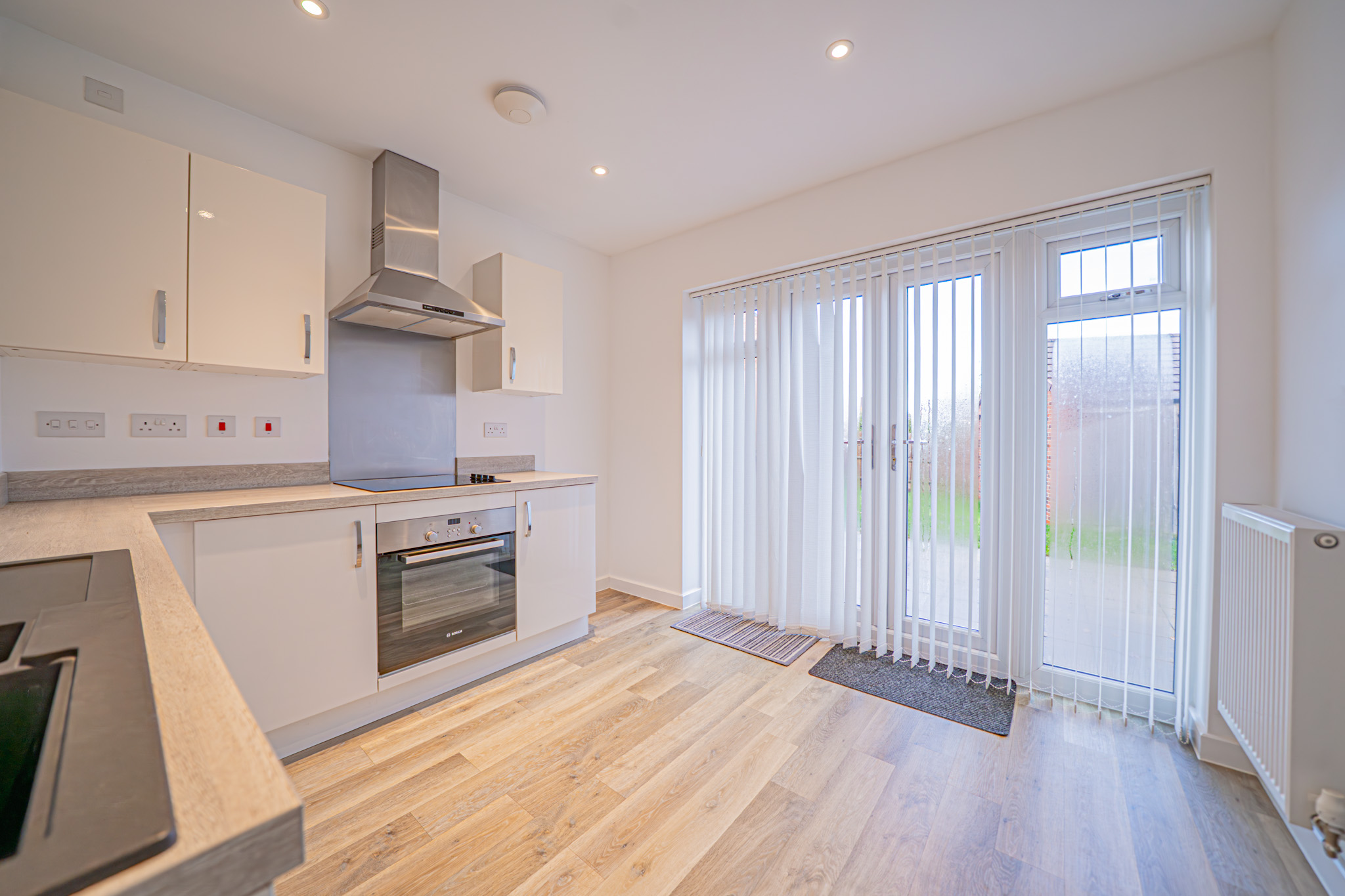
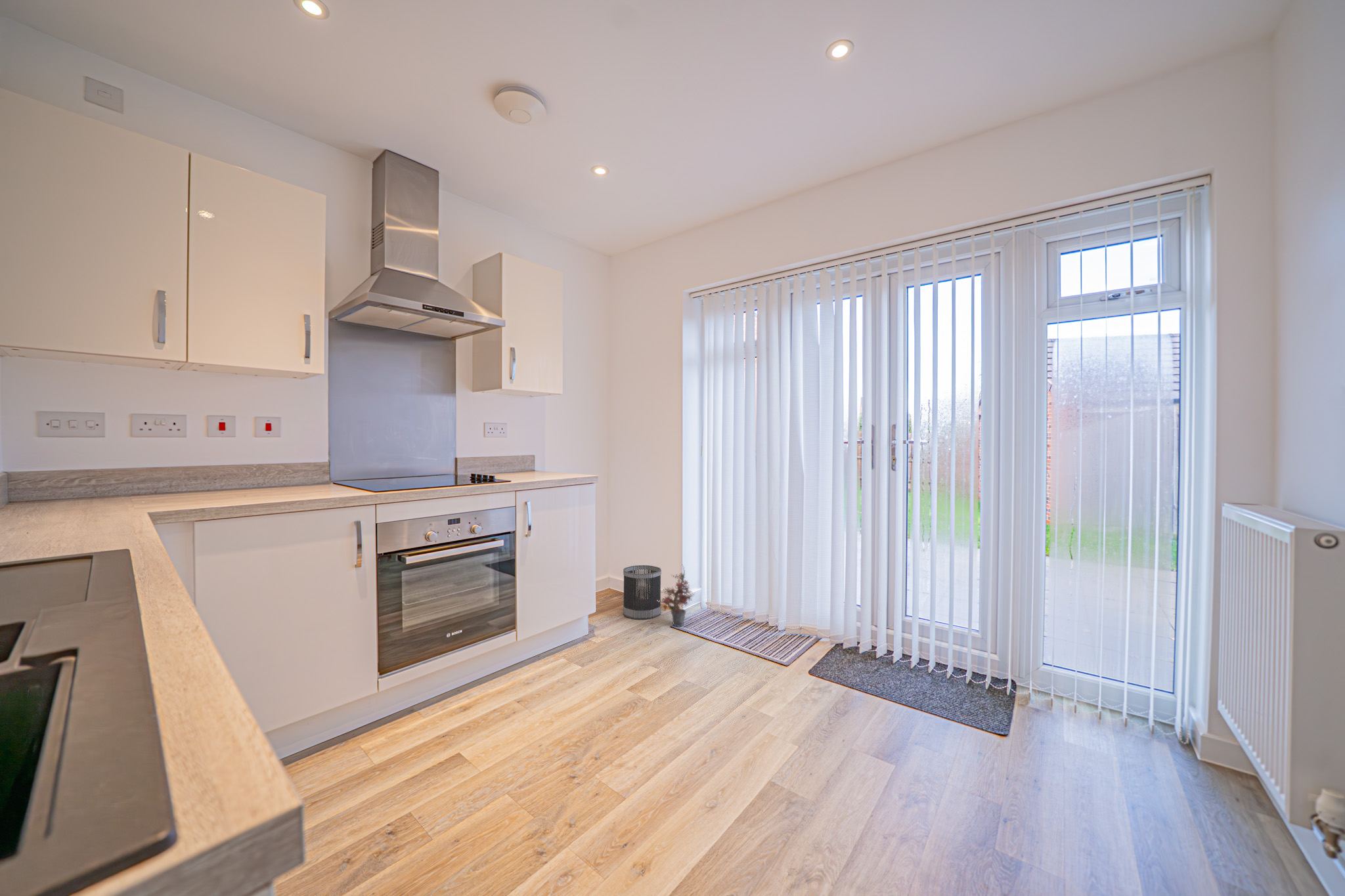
+ potted plant [657,565,696,628]
+ wastebasket [623,565,662,620]
